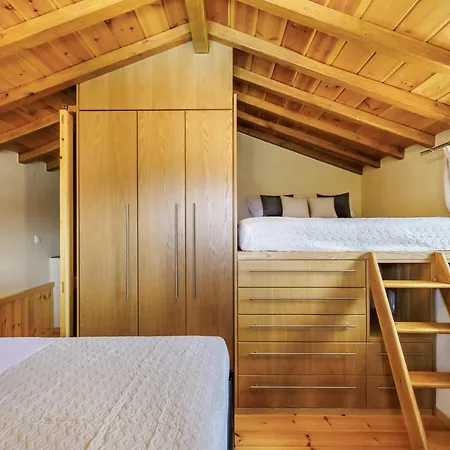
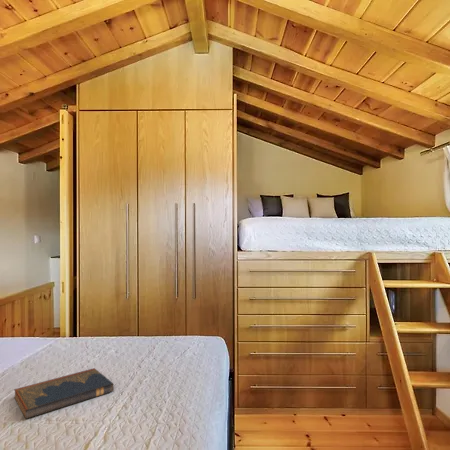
+ hardcover book [13,367,115,420]
